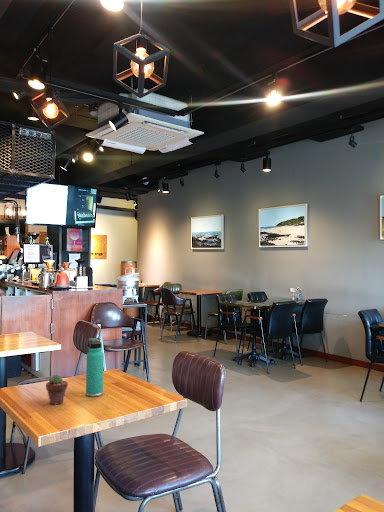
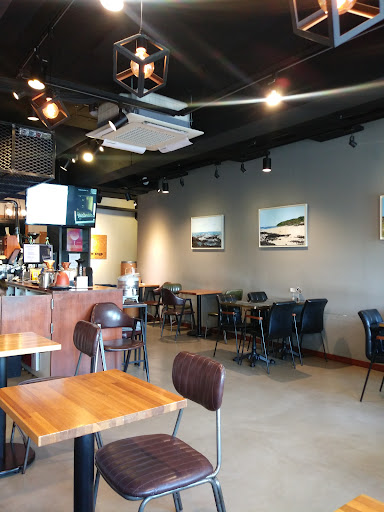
- thermos bottle [85,337,105,398]
- potted succulent [45,374,69,406]
